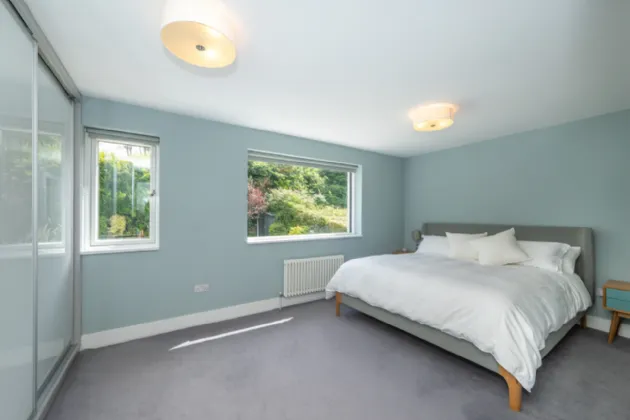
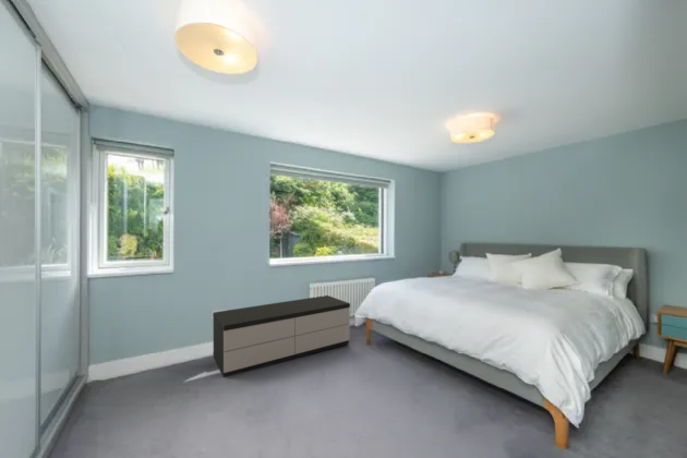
+ storage bench [212,294,351,378]
